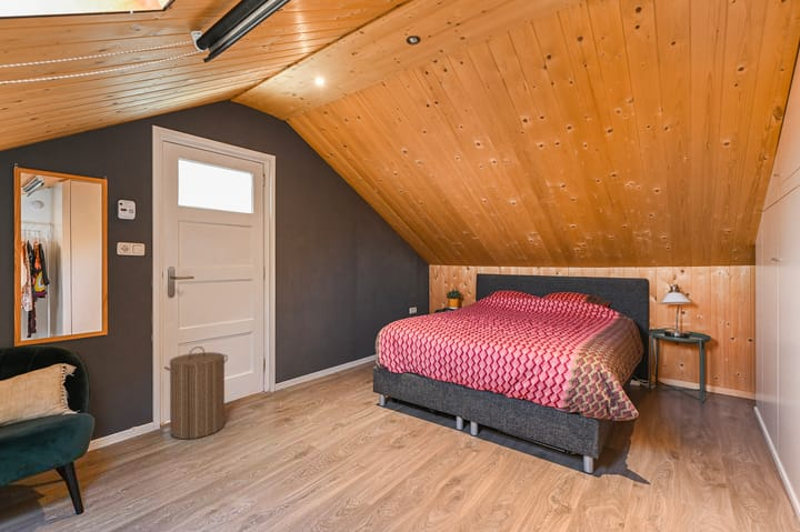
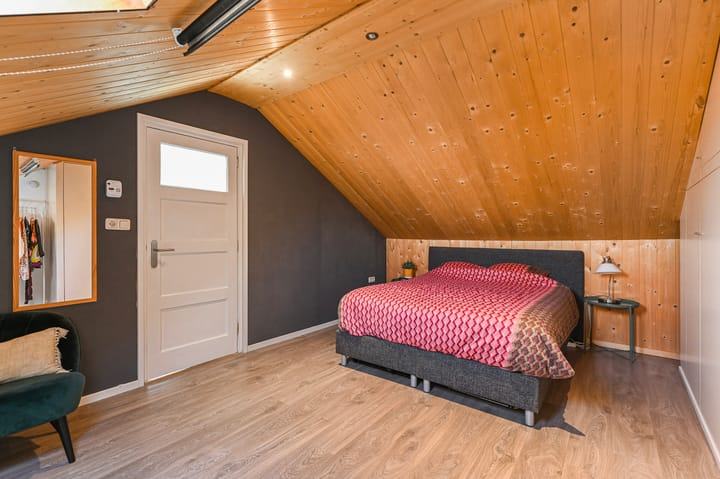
- laundry hamper [163,345,229,440]
